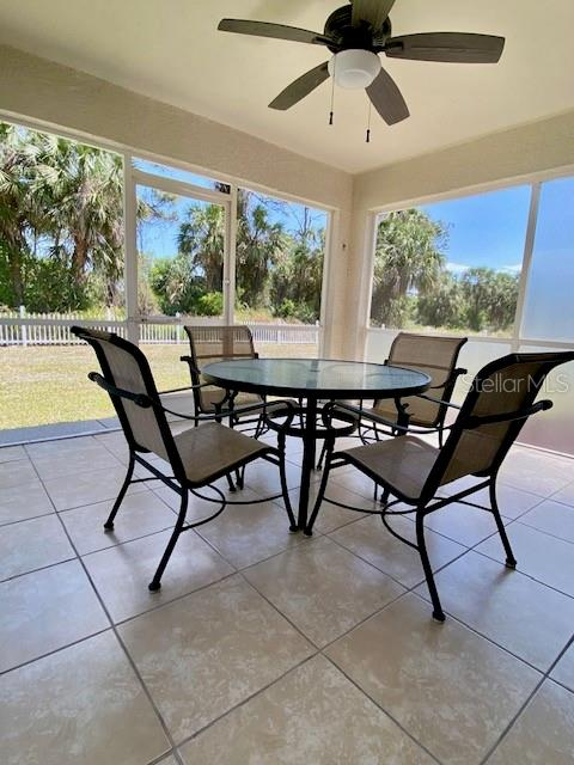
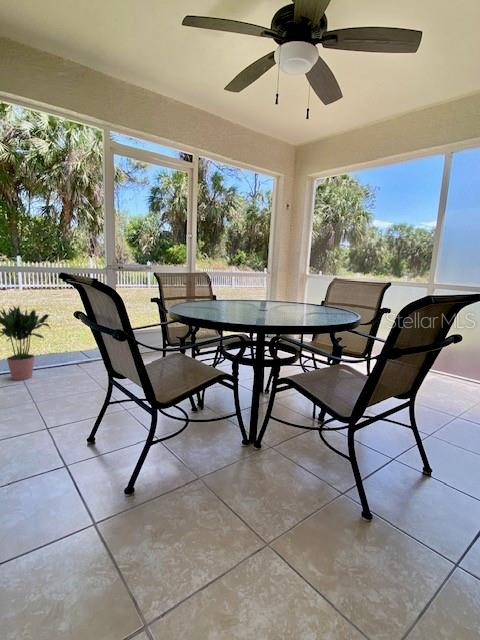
+ potted plant [0,305,51,381]
